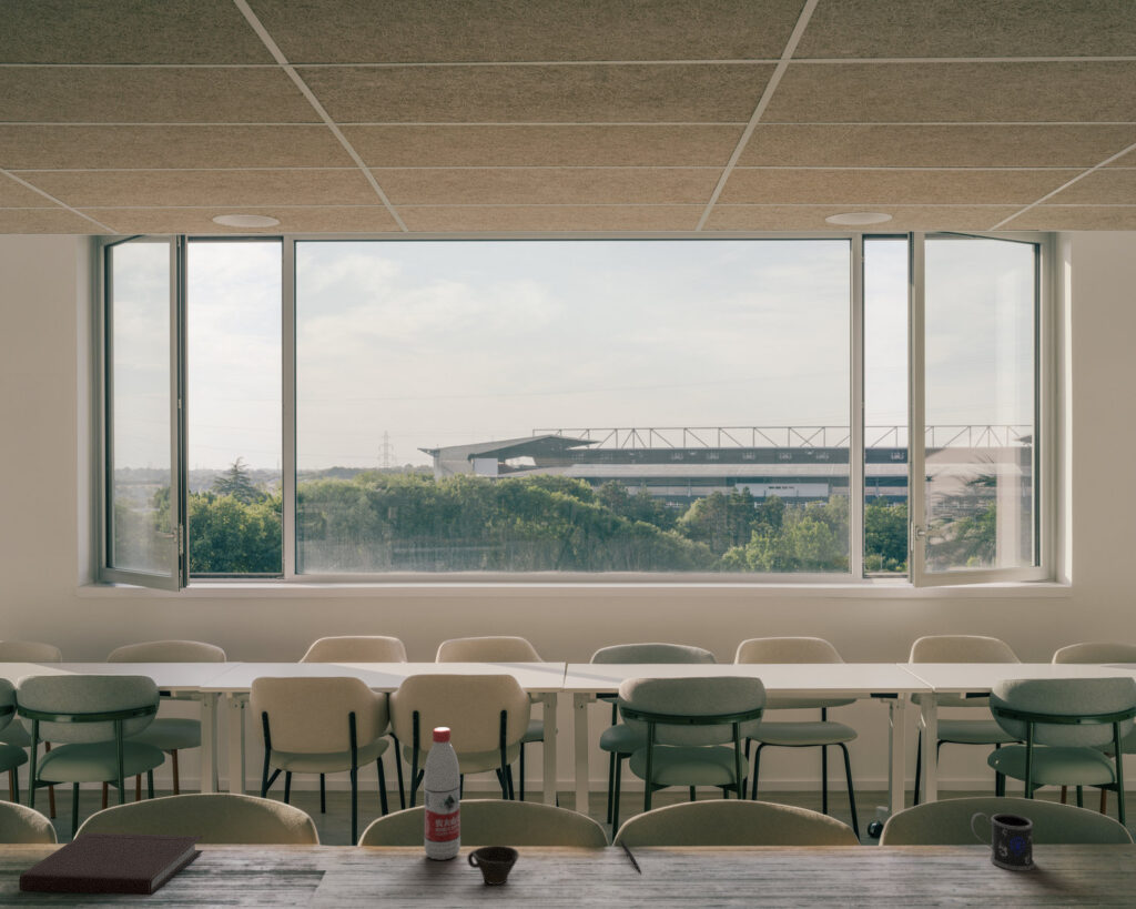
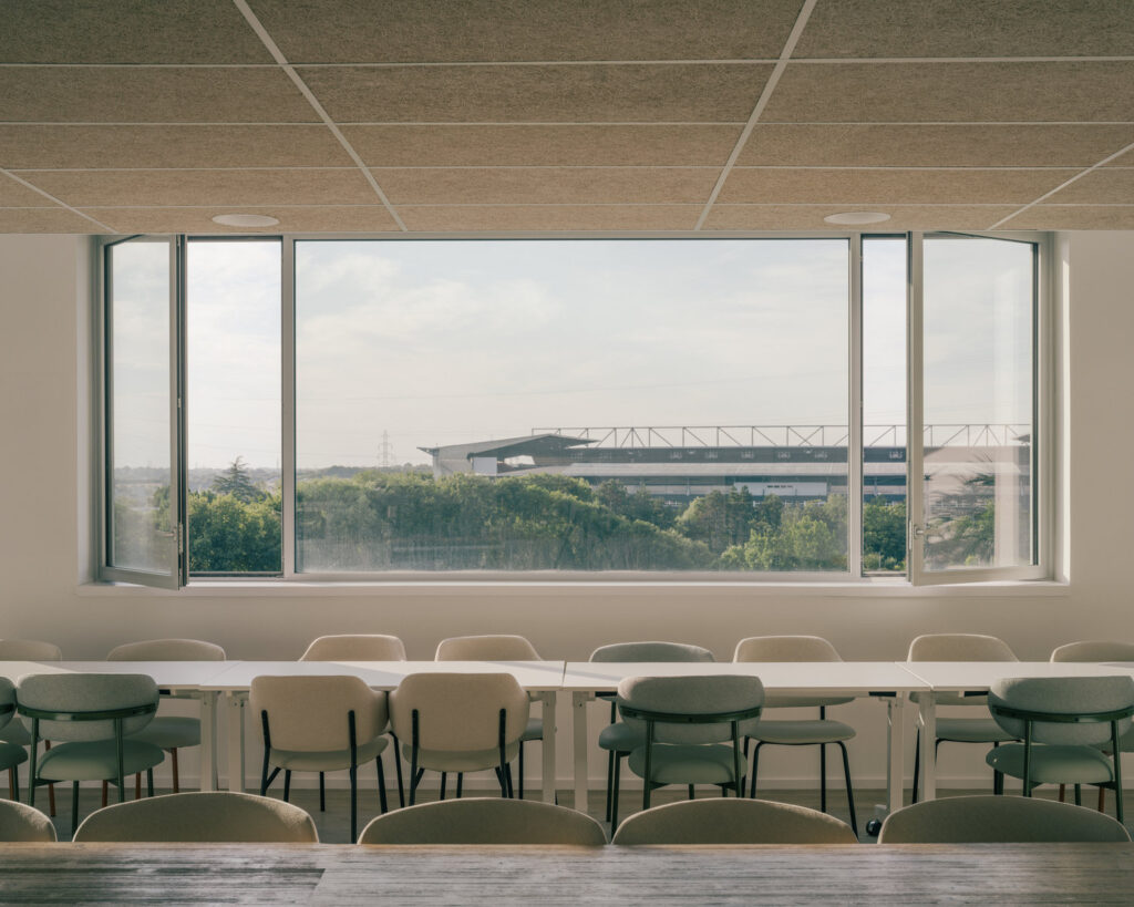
- notebook [18,831,204,896]
- water bottle [423,726,462,861]
- pen [619,838,642,873]
- cup [466,845,520,886]
- mug [971,811,1036,871]
